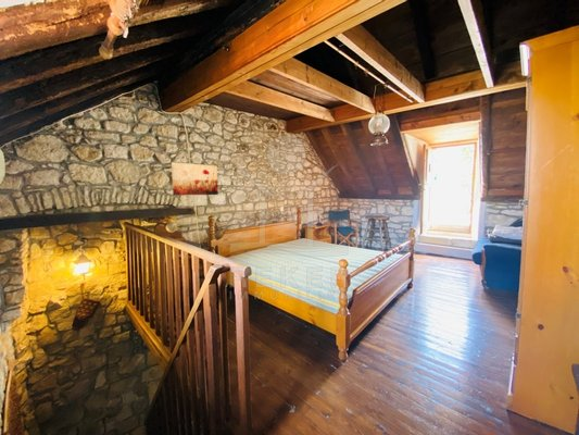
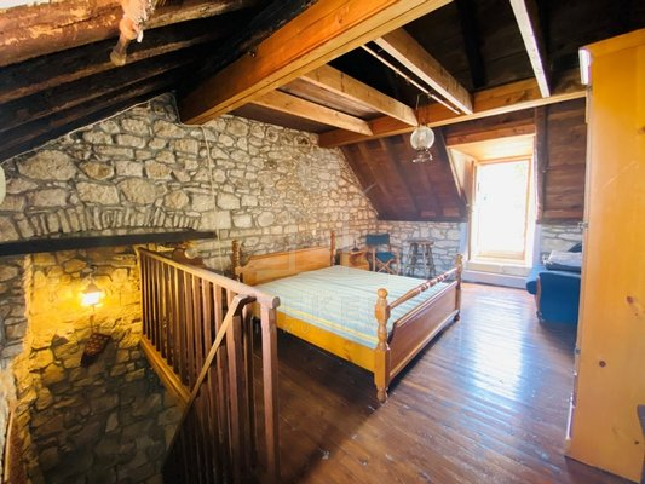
- wall art [171,161,219,196]
